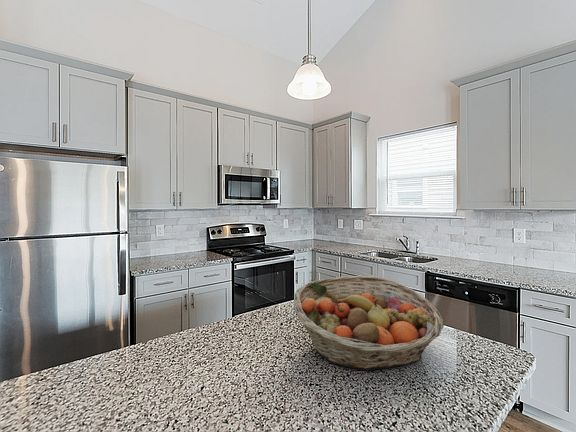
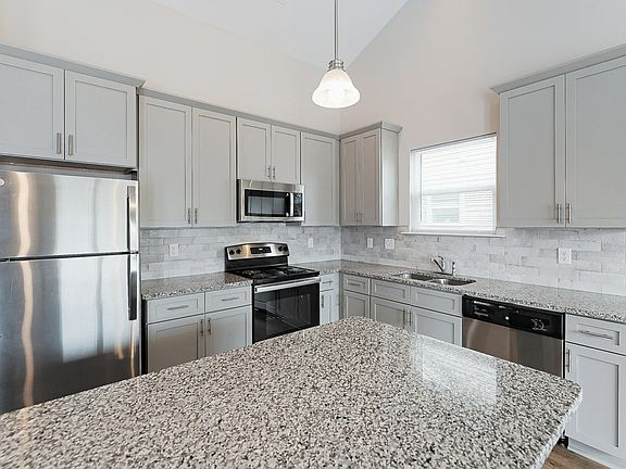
- fruit basket [293,275,445,371]
